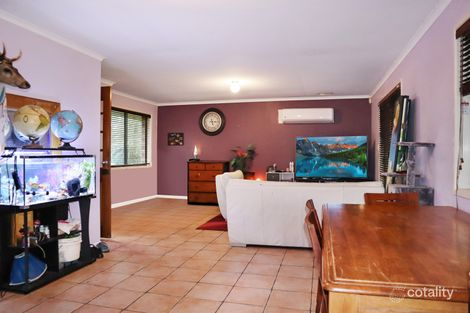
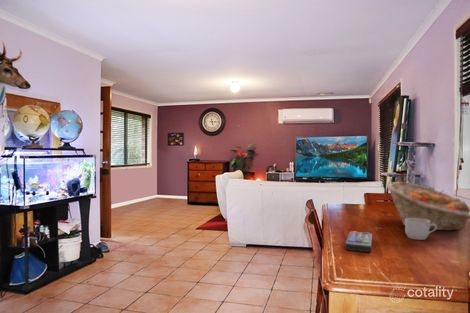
+ mug [404,218,437,241]
+ remote control [344,230,373,253]
+ fruit basket [386,181,470,232]
